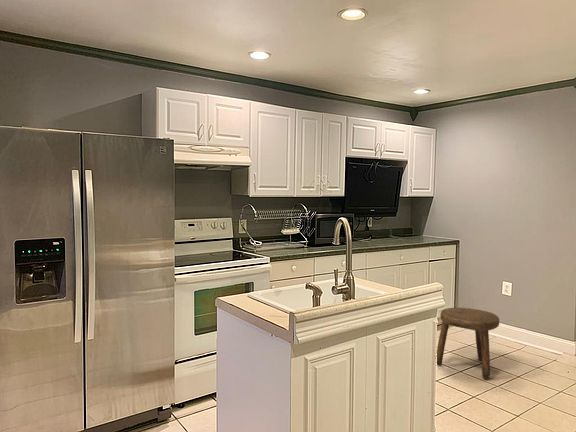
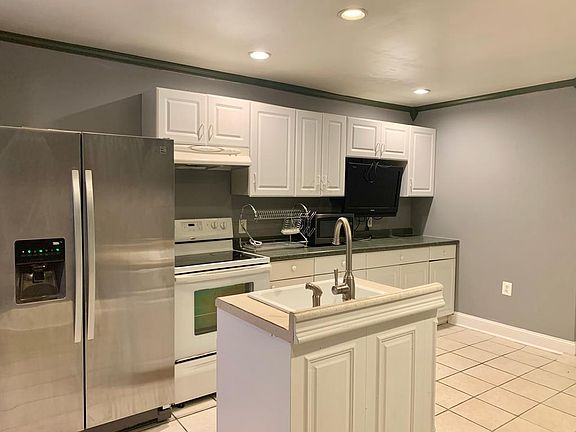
- stool [436,307,500,380]
